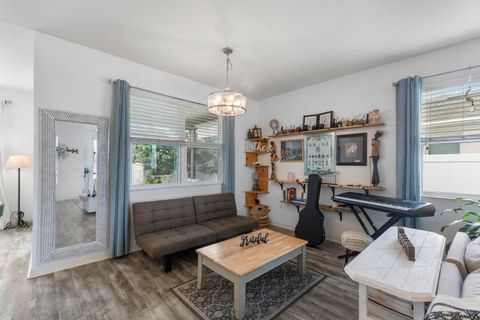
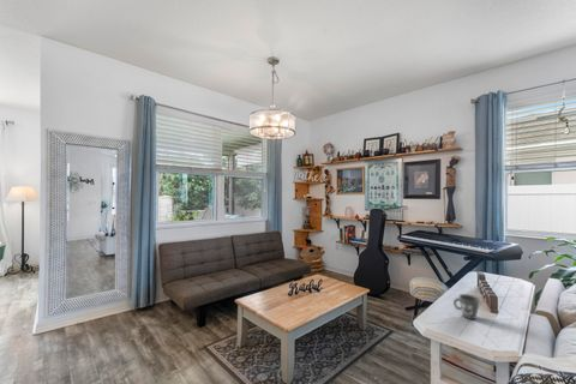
+ mug [452,293,481,320]
